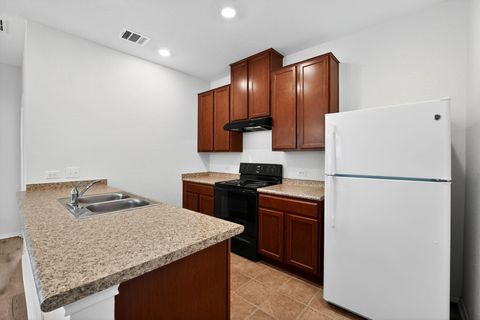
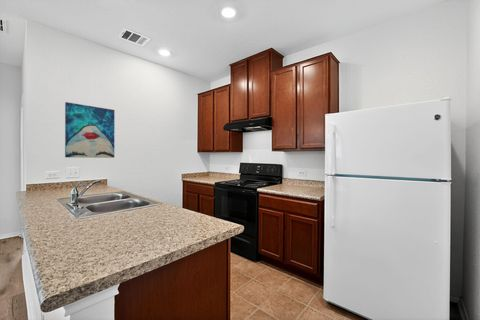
+ wall art [64,101,115,159]
